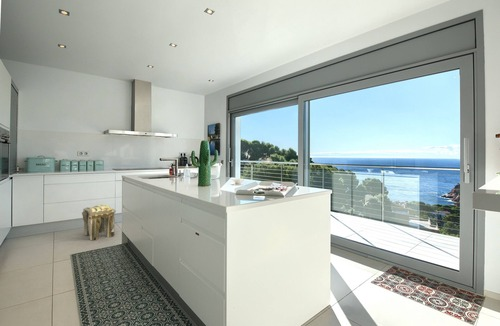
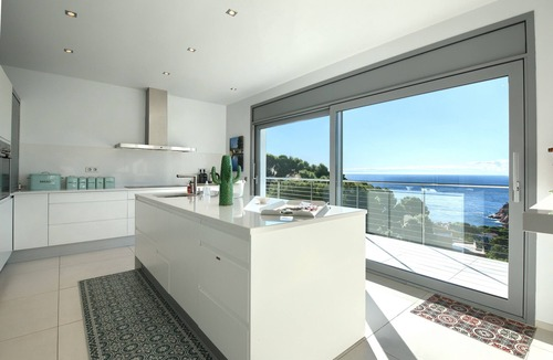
- stool [81,204,117,241]
